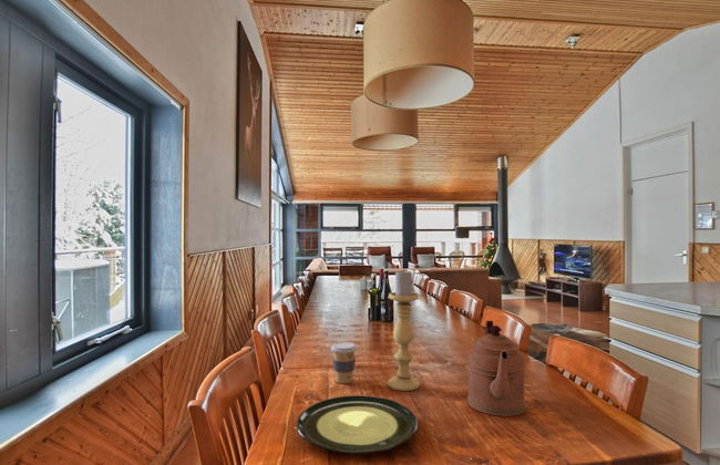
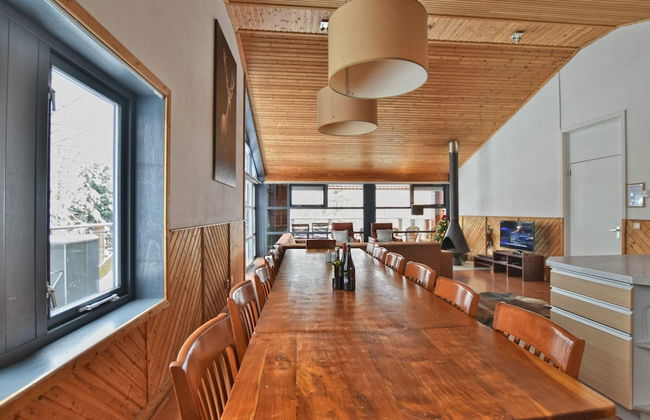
- candle holder [387,268,421,392]
- plate [296,394,419,455]
- coffee cup [330,341,358,384]
- coffeepot [465,320,527,417]
